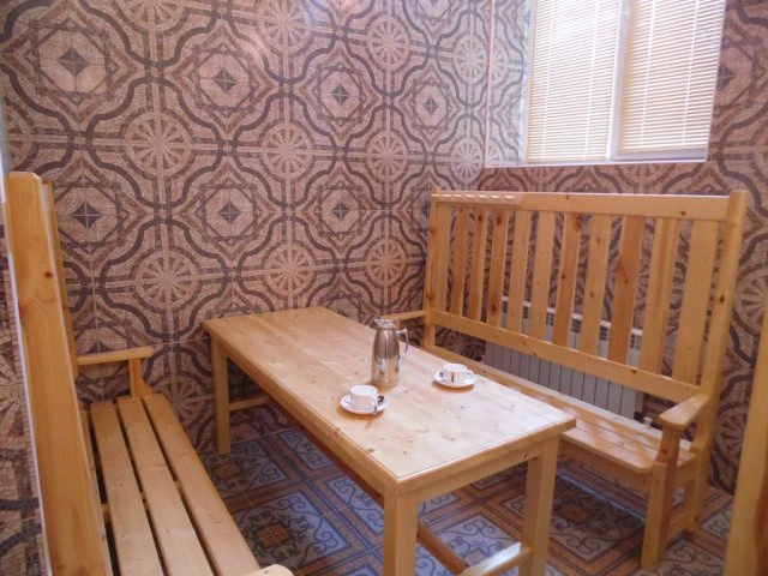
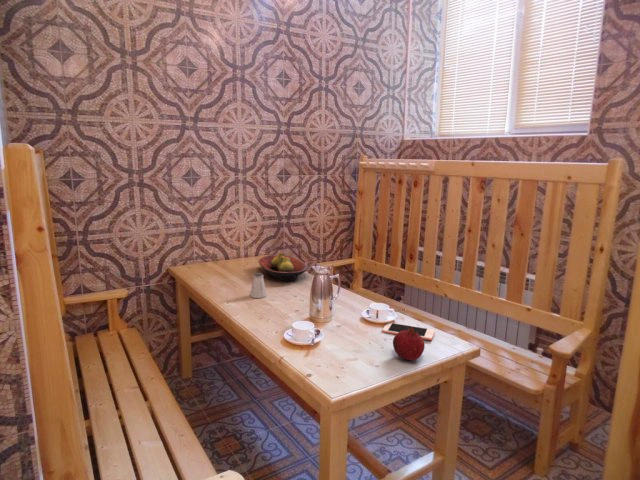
+ fruit [392,327,426,361]
+ saltshaker [249,272,268,299]
+ cell phone [381,321,436,341]
+ fruit bowl [258,251,309,282]
